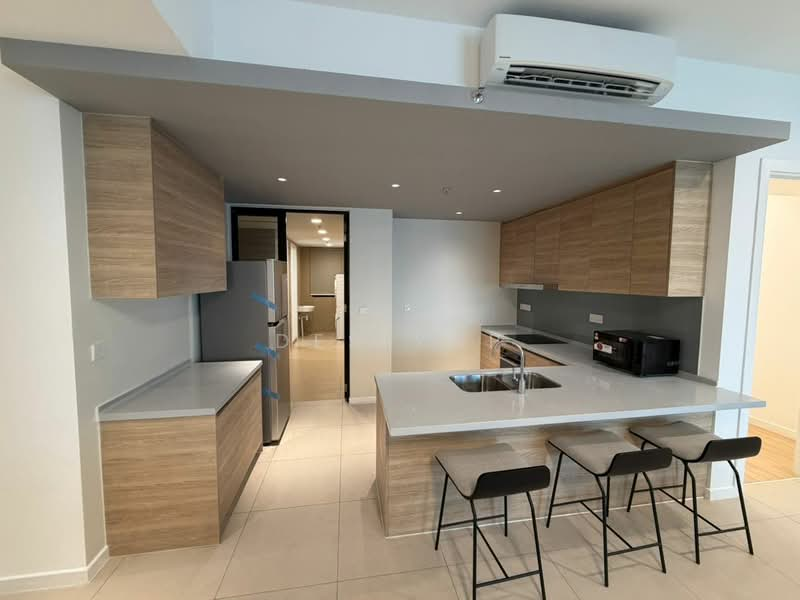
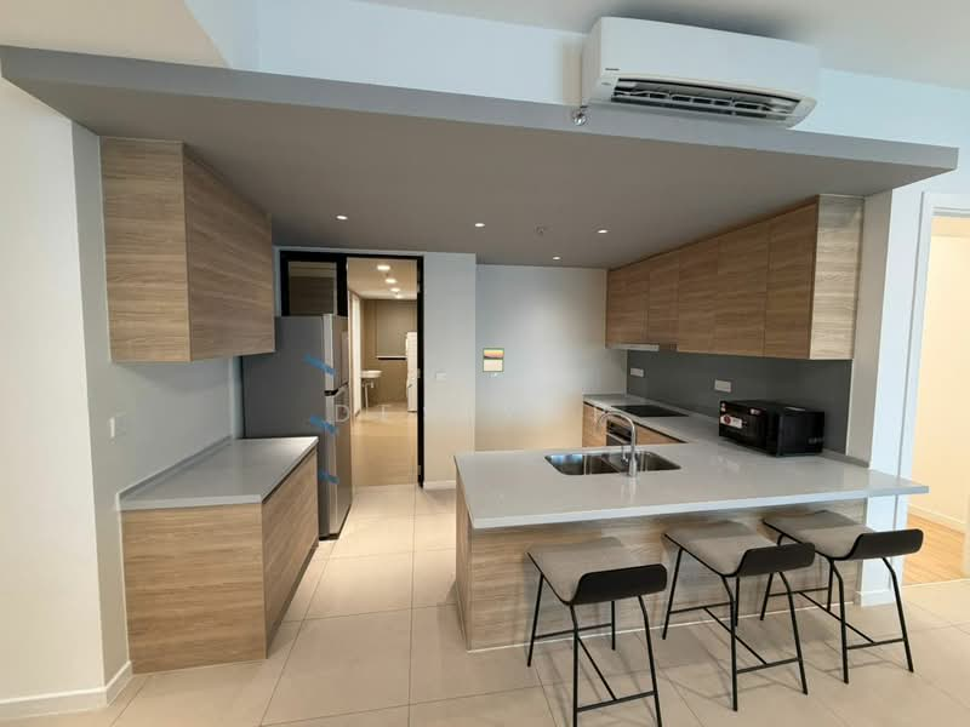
+ calendar [481,345,504,373]
